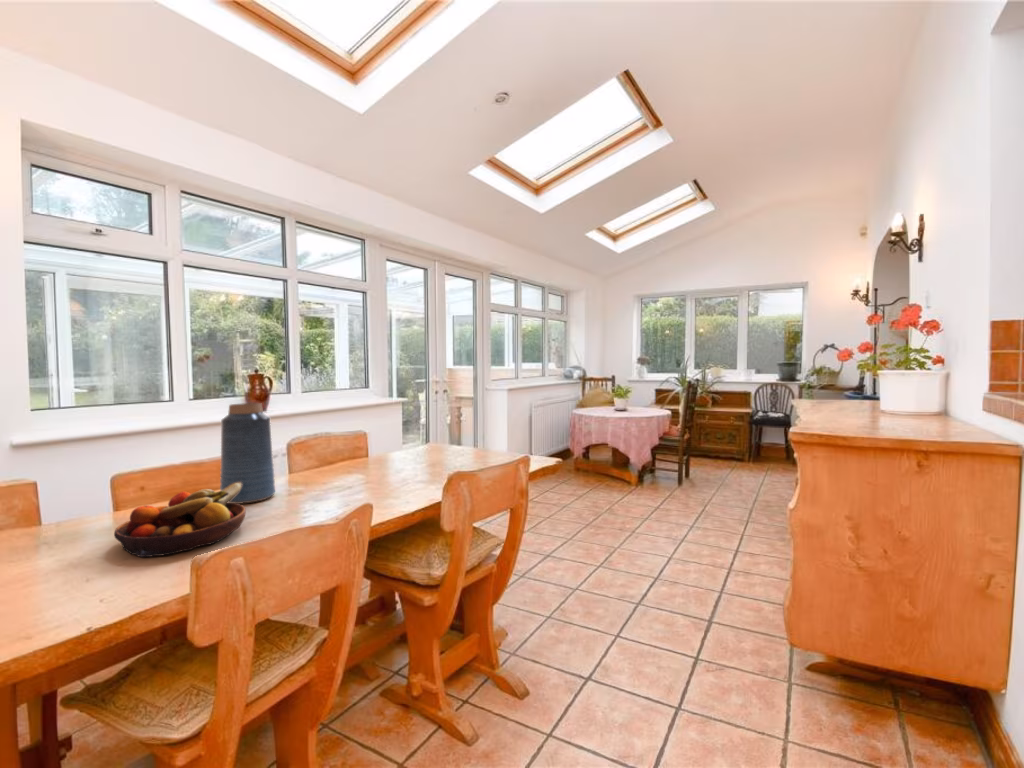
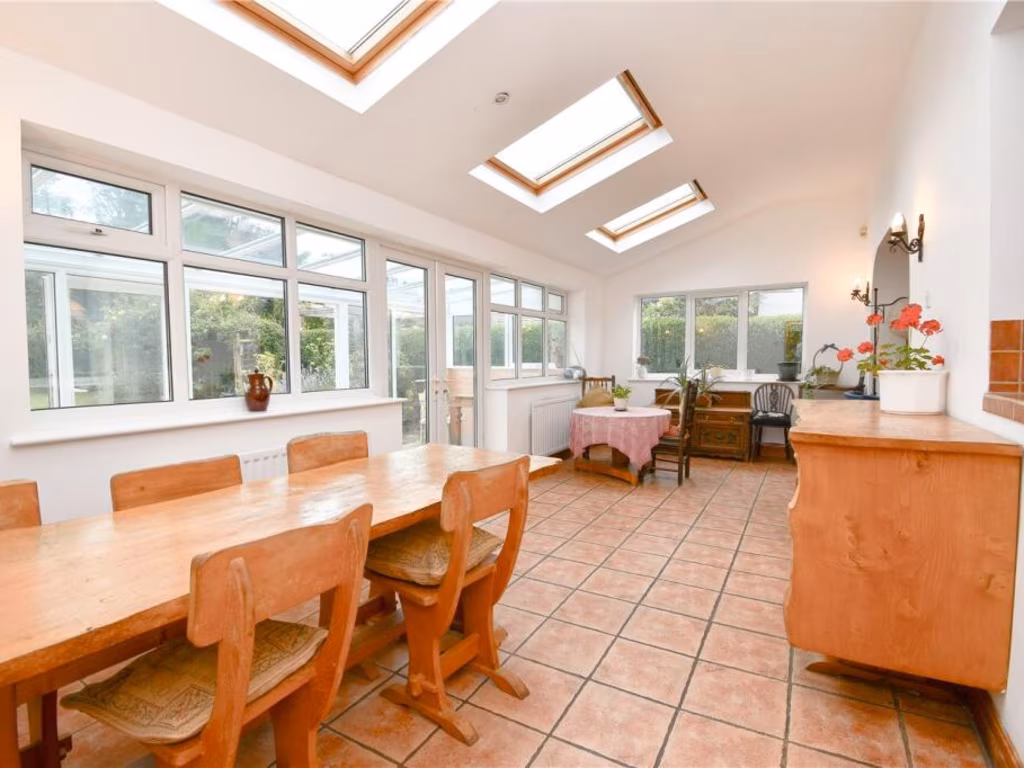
- vase [219,402,276,505]
- fruit bowl [113,482,247,558]
